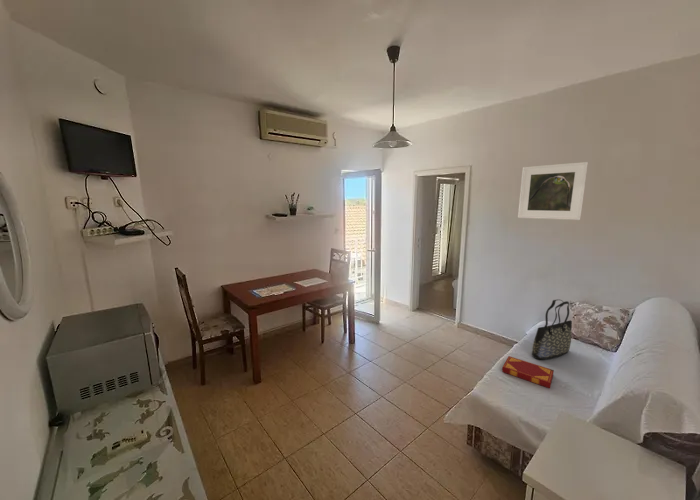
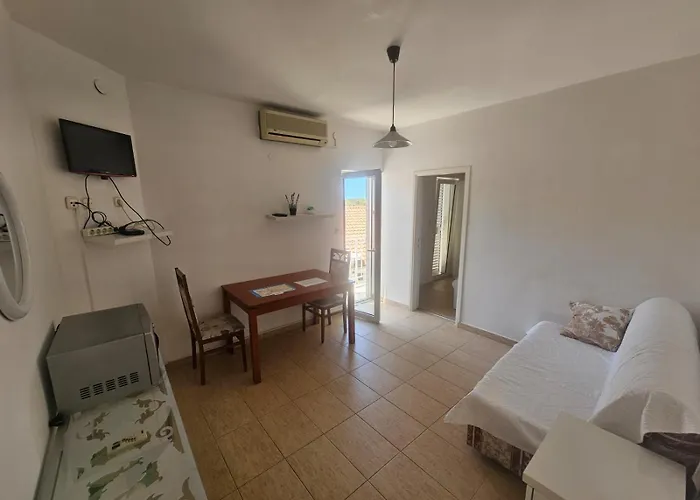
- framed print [517,161,589,221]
- tote bag [531,298,573,361]
- hardback book [501,355,555,389]
